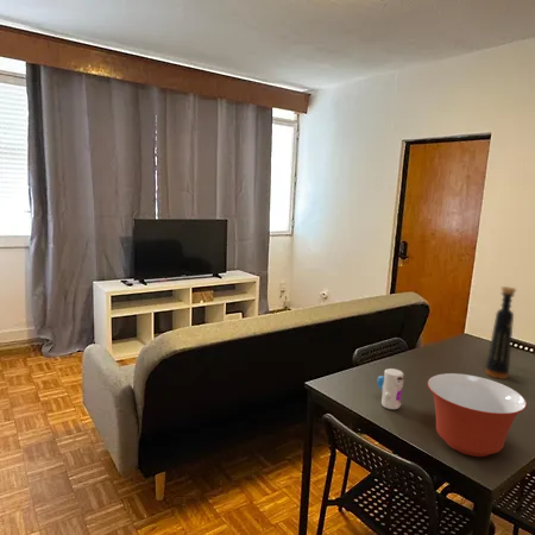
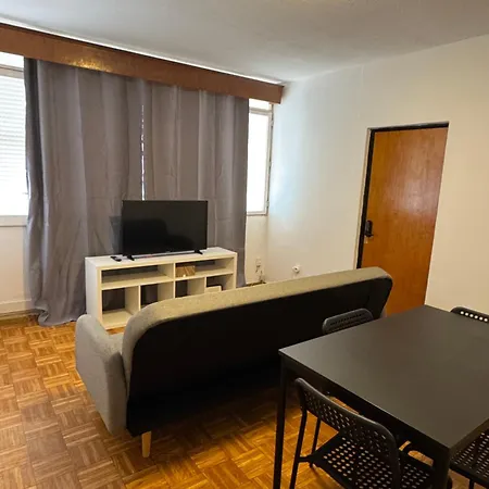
- mixing bowl [427,372,528,458]
- bottle [484,285,517,380]
- toy [376,367,405,410]
